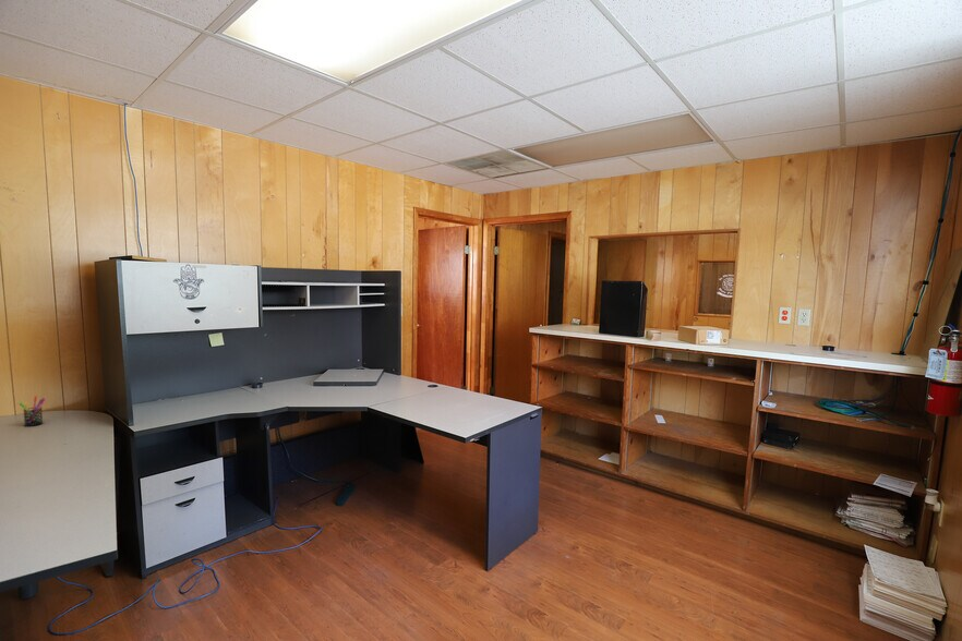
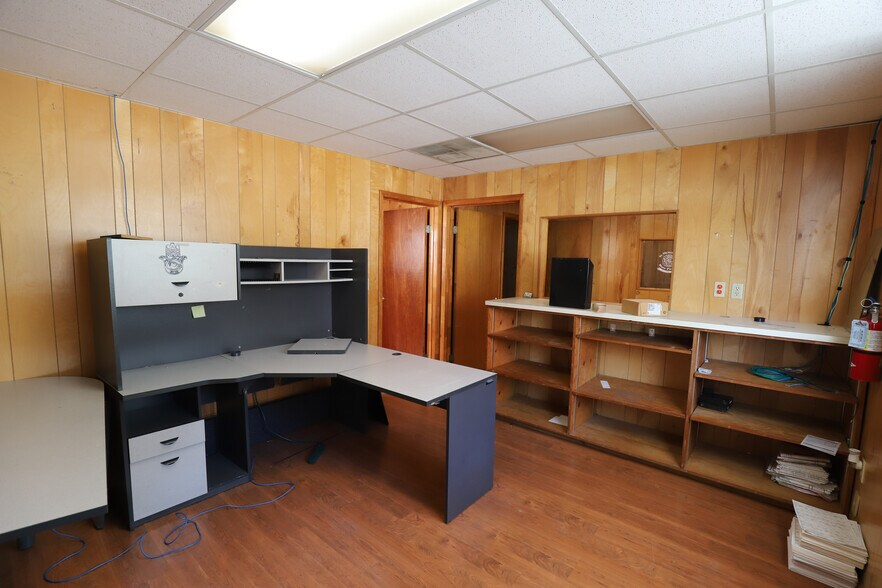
- pen holder [17,395,46,427]
